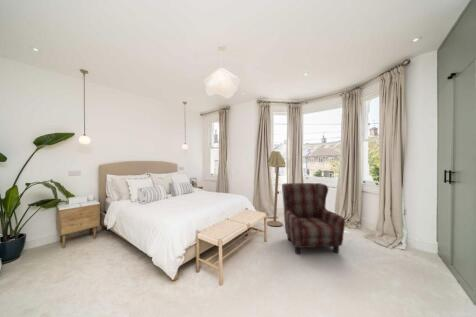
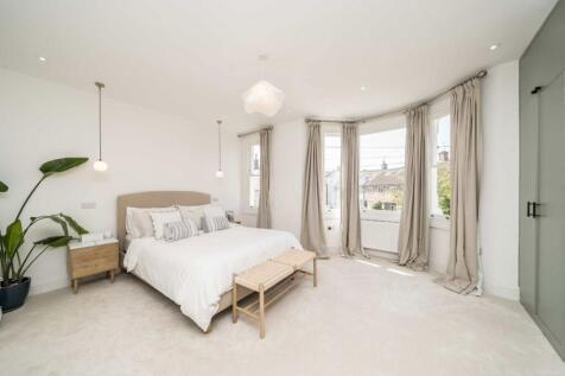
- armchair [281,182,346,255]
- floor lamp [266,149,287,227]
